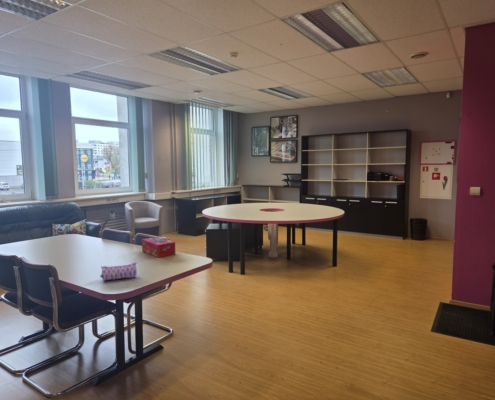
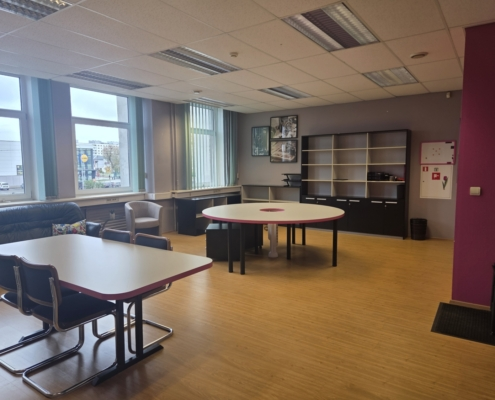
- pencil case [99,261,138,282]
- tissue box [141,236,176,259]
